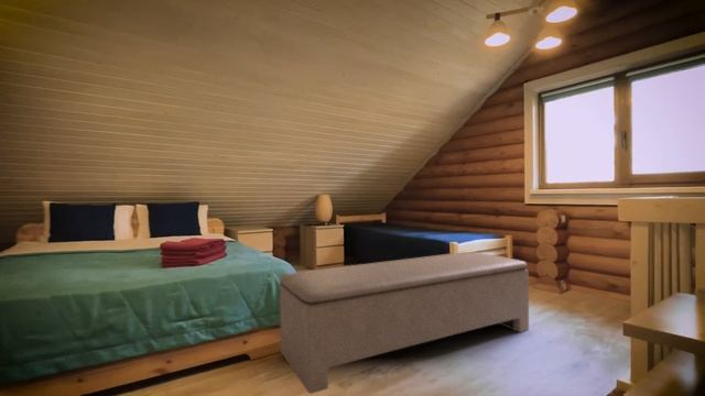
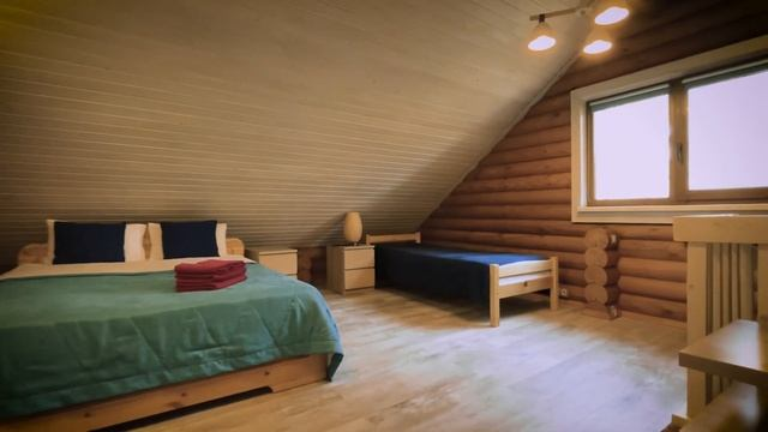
- bench [279,251,530,395]
